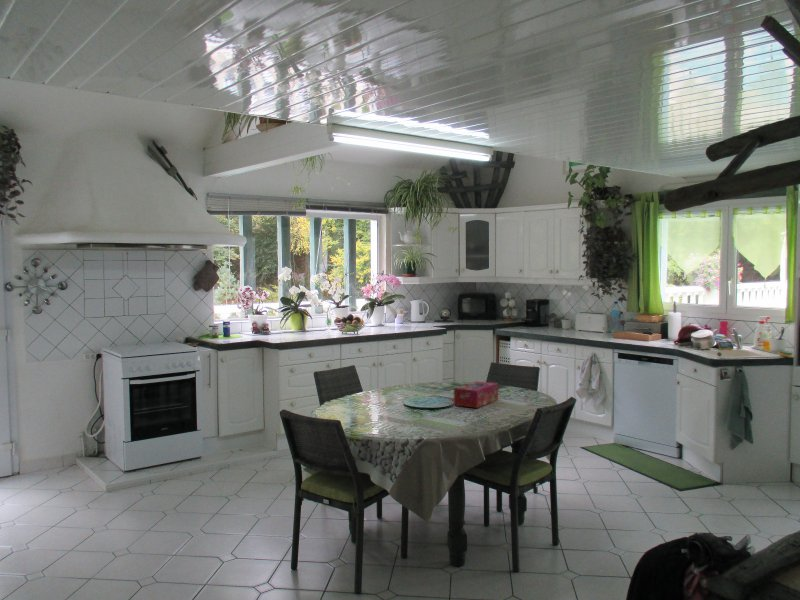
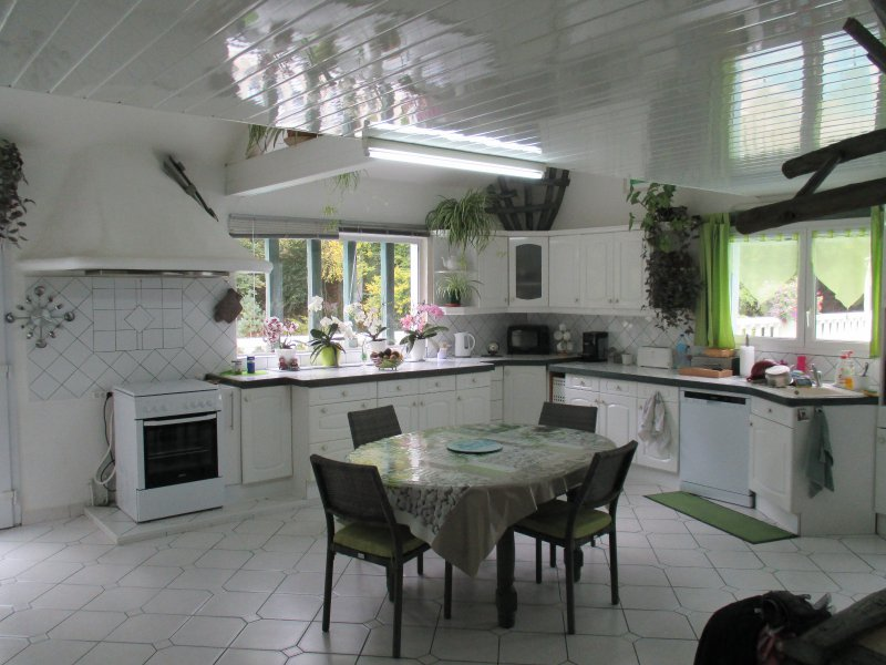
- tissue box [453,380,499,409]
